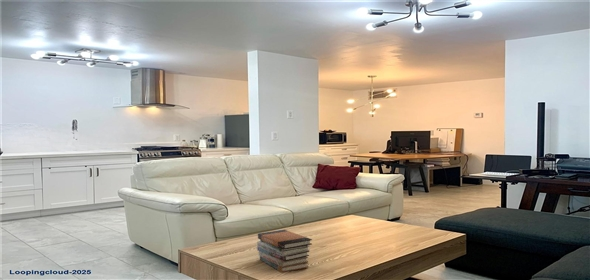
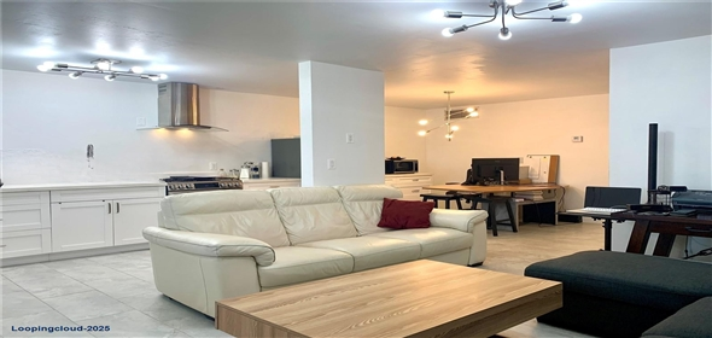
- book stack [256,229,313,273]
